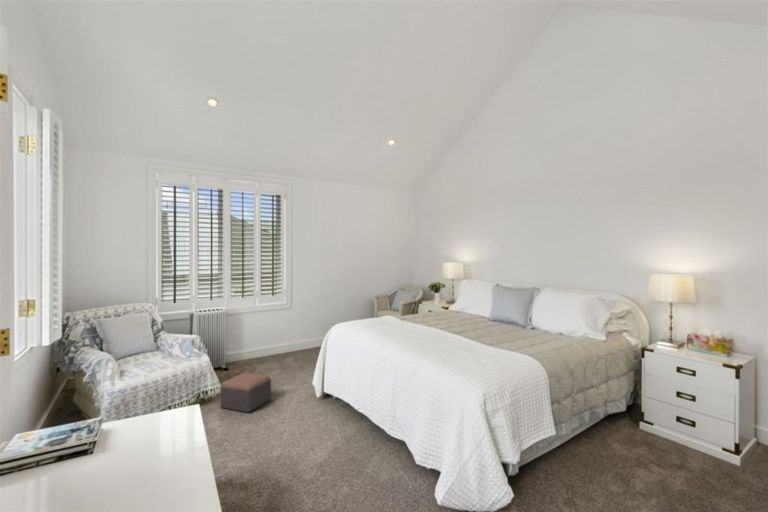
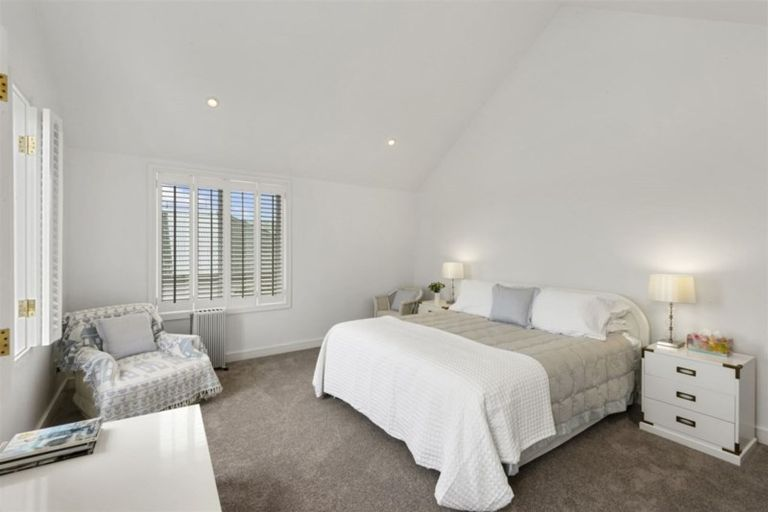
- footstool [220,372,272,413]
